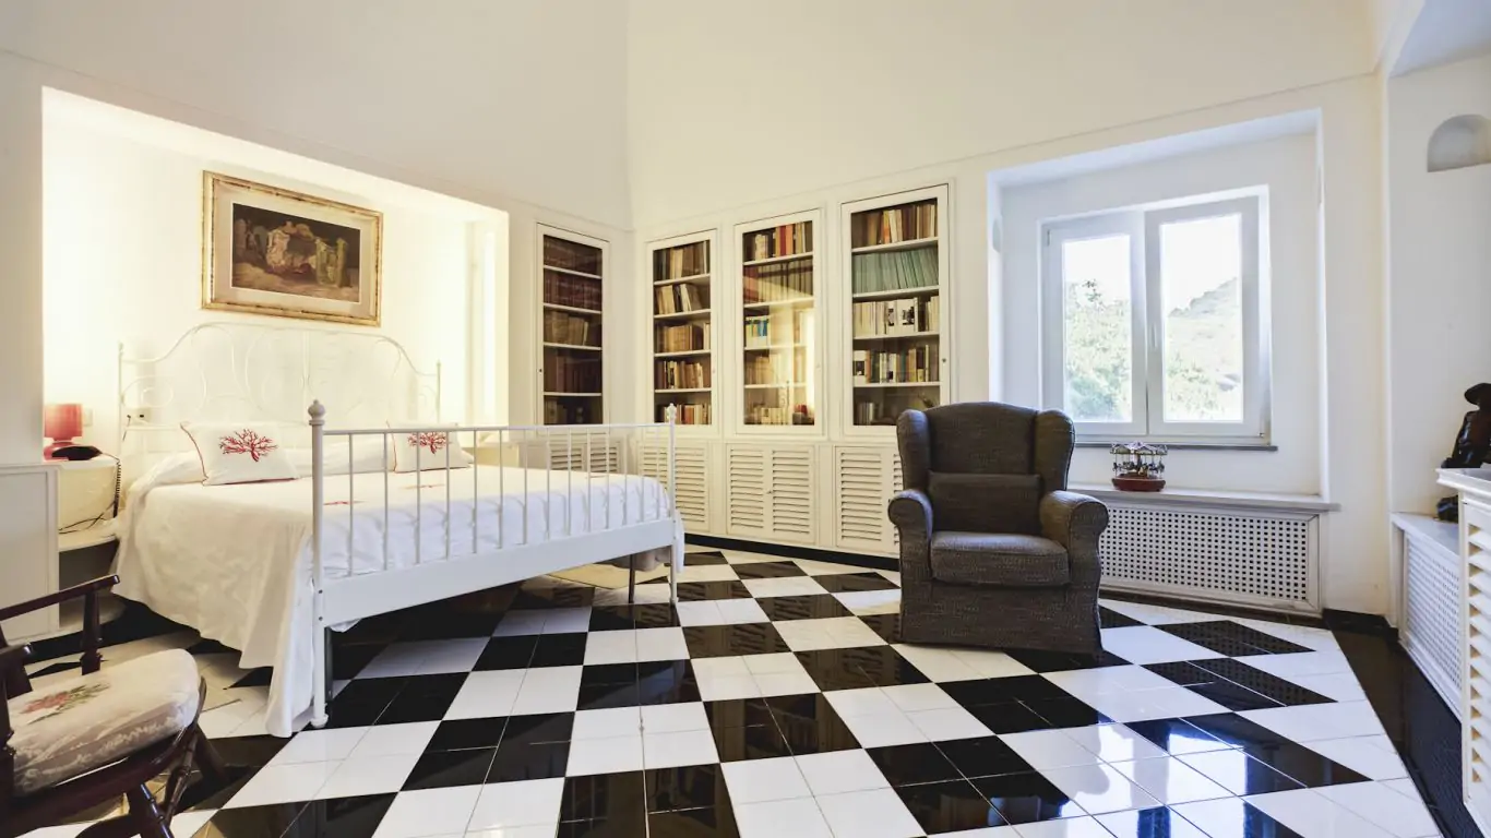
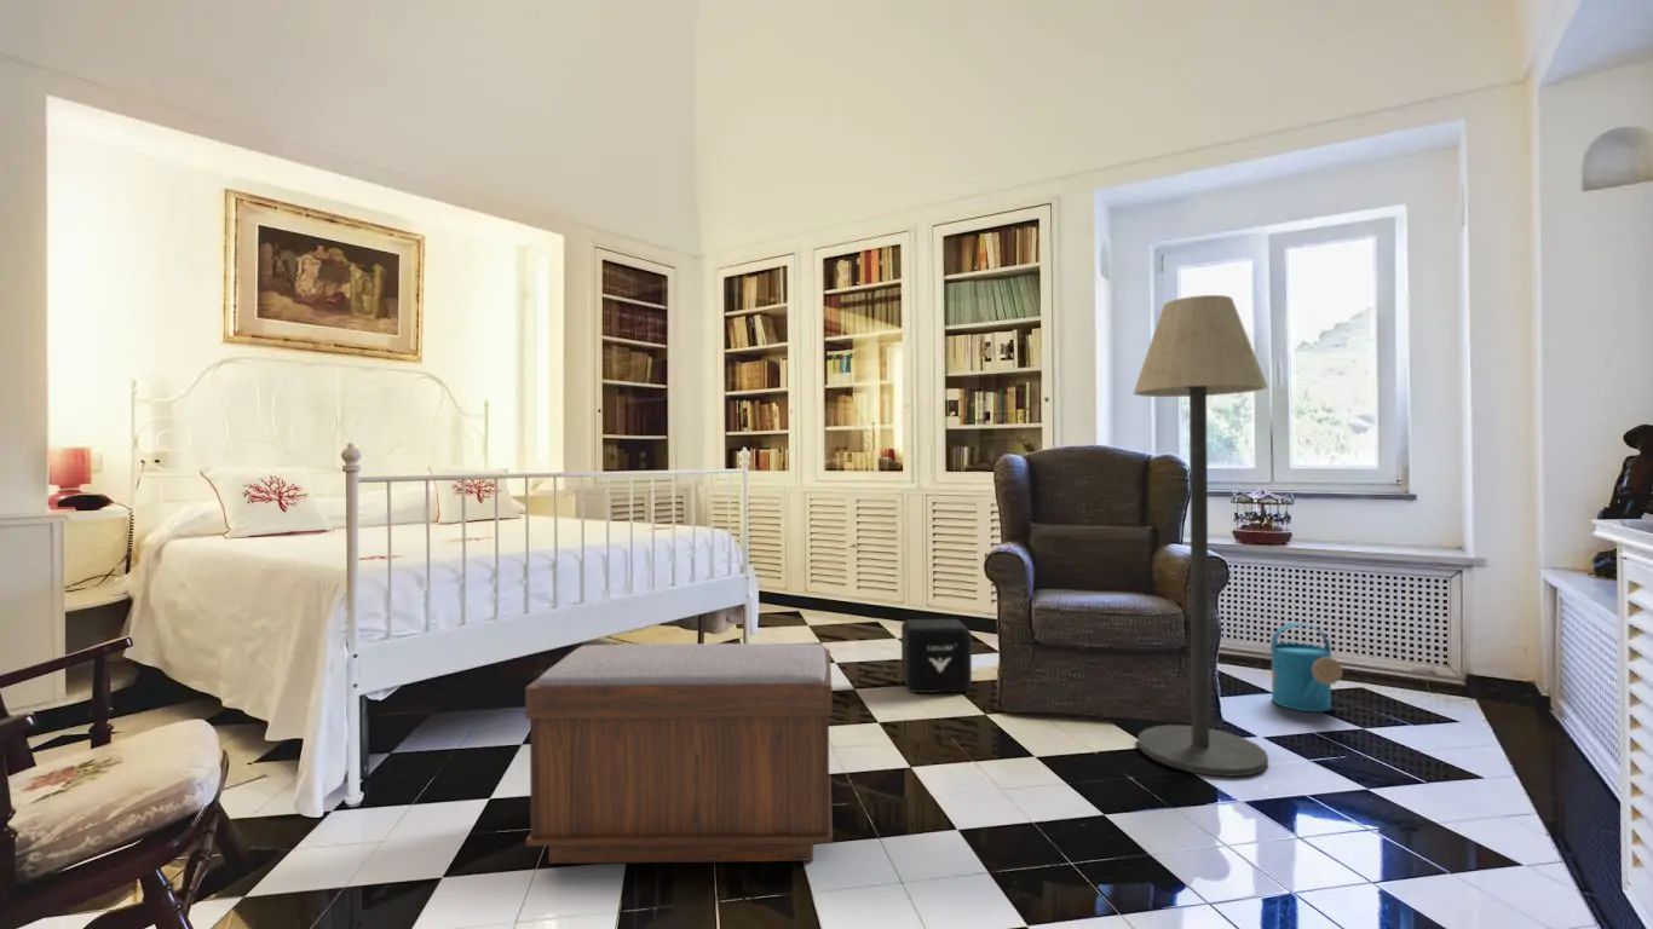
+ watering can [1269,622,1344,714]
+ air purifier [900,618,973,694]
+ floor lamp [1133,294,1269,778]
+ bench [524,642,834,865]
